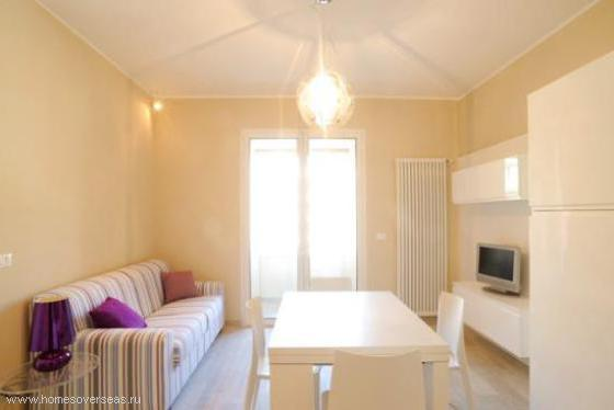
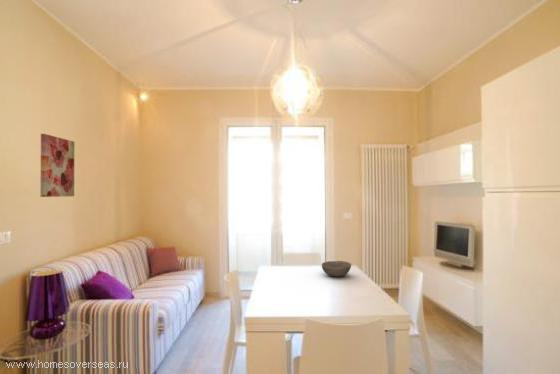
+ bowl [321,260,352,278]
+ wall art [40,133,75,198]
